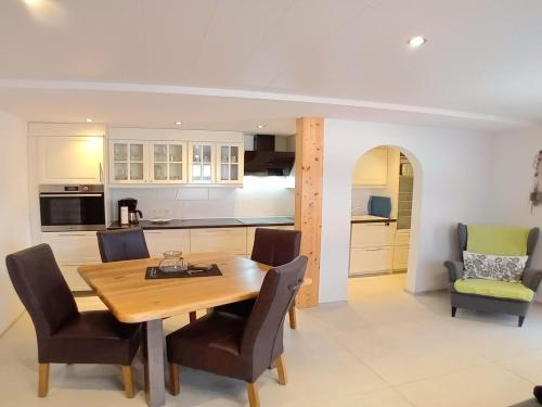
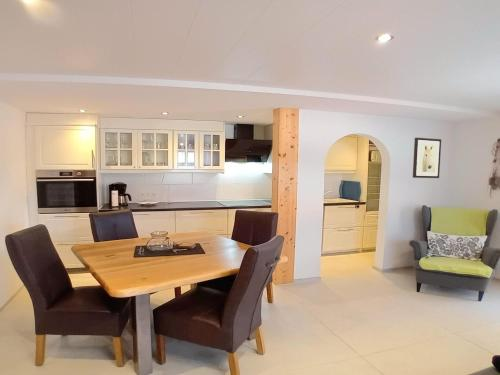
+ wall art [412,137,442,179]
